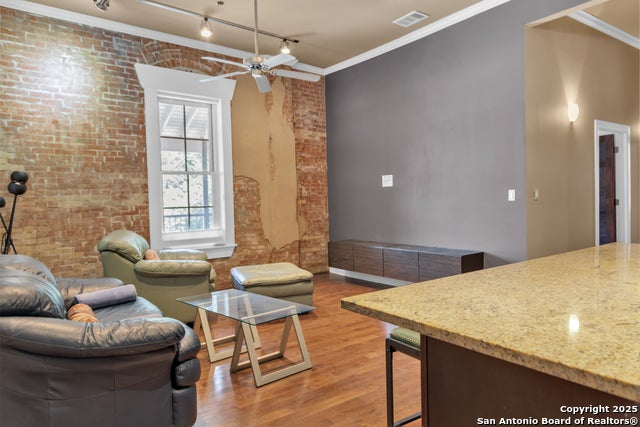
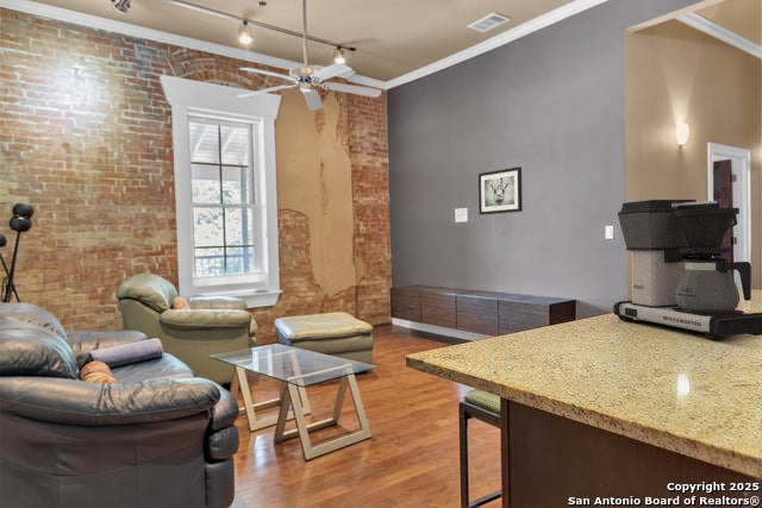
+ wall art [477,165,524,215]
+ coffee maker [612,199,762,340]
